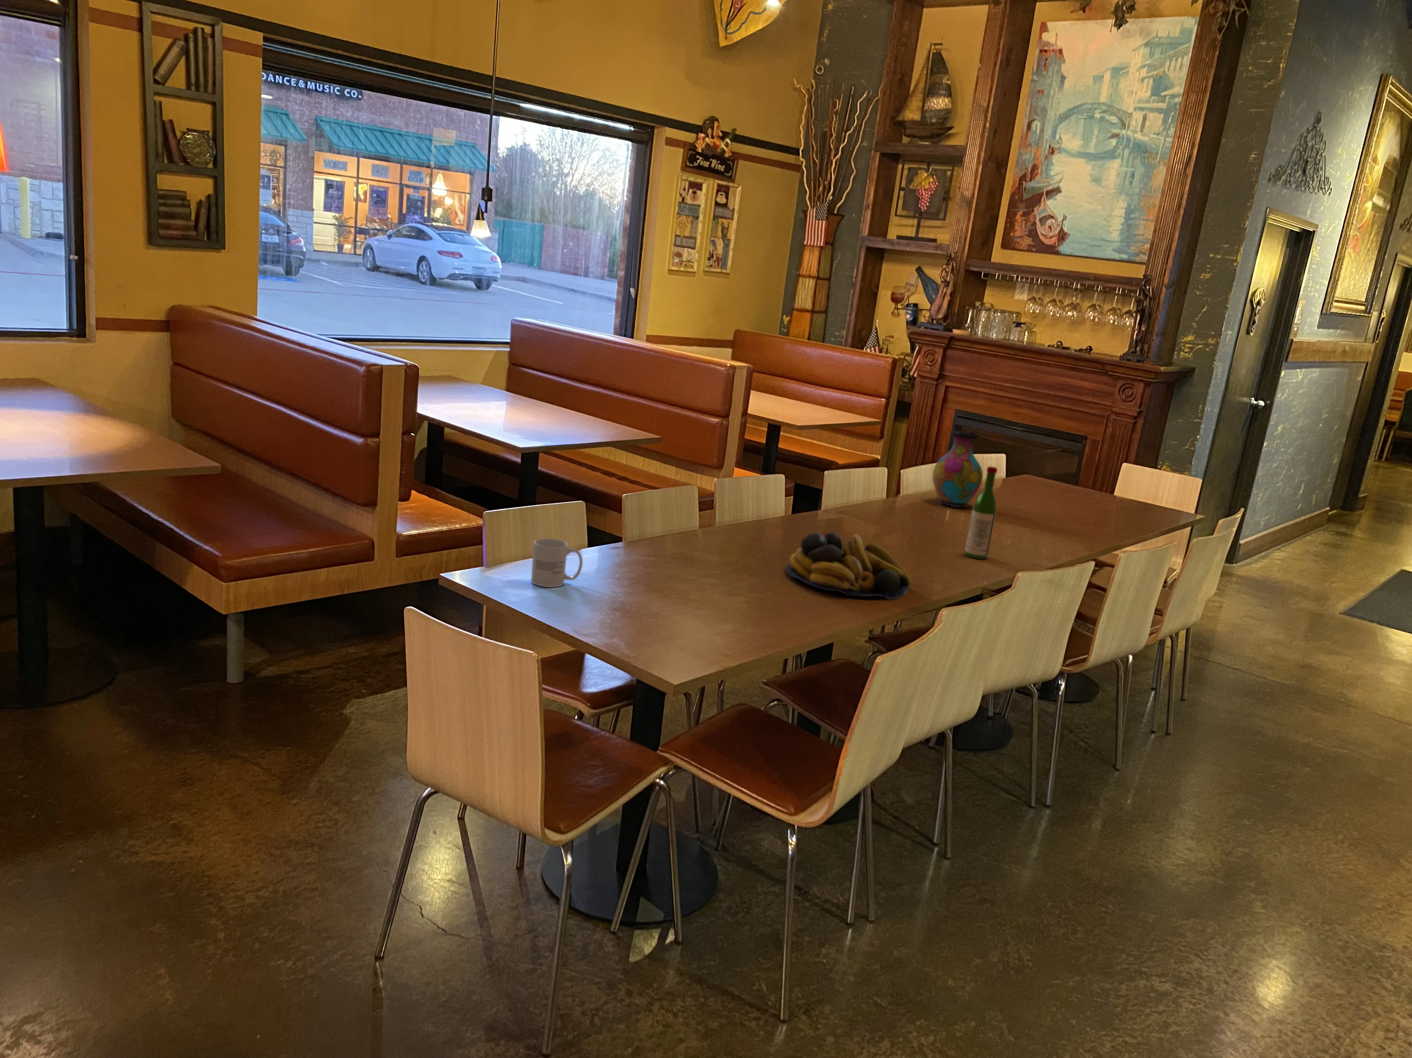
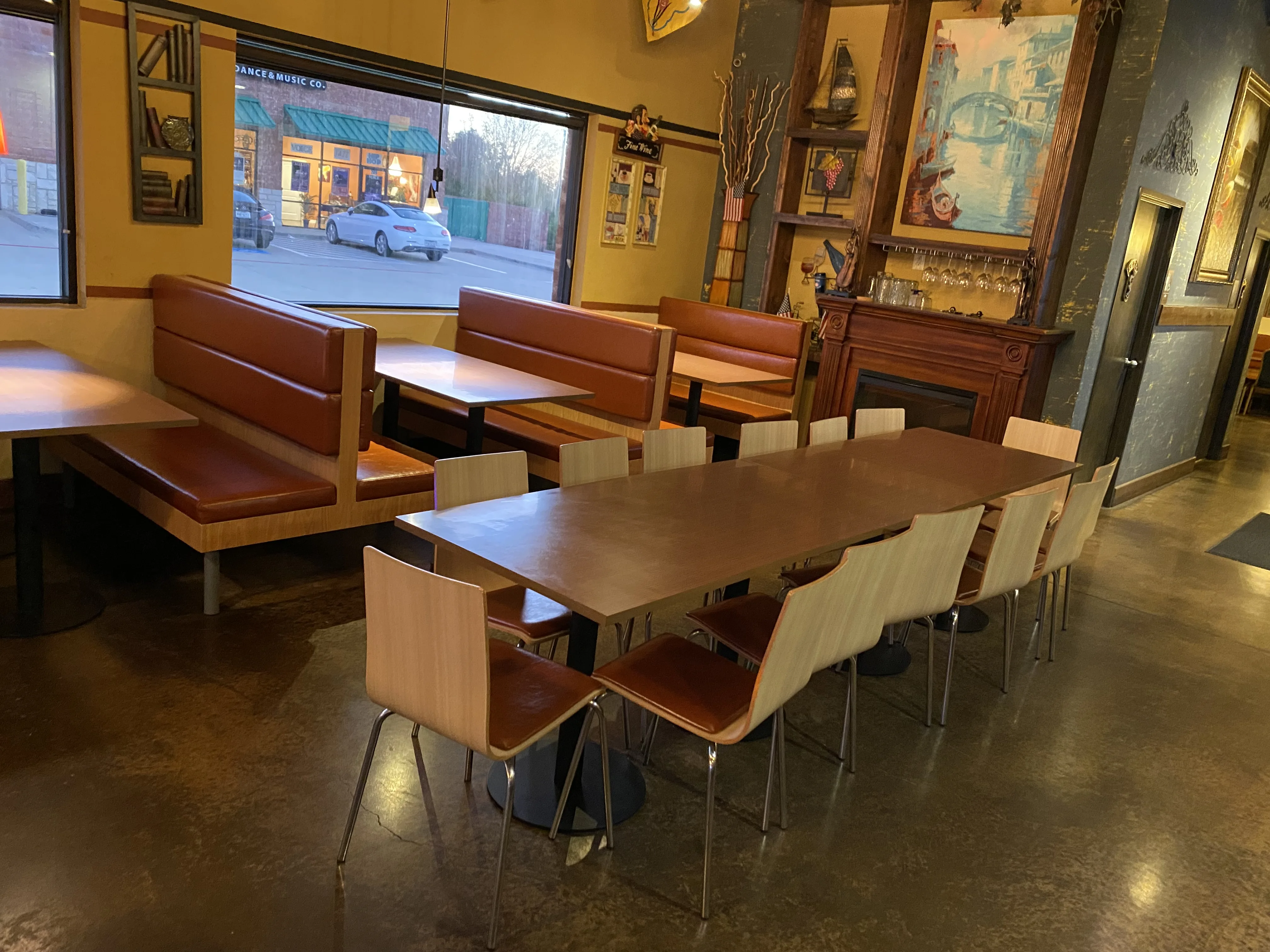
- vase [932,430,983,508]
- mug [531,538,583,588]
- fruit bowl [786,532,912,600]
- wine bottle [964,466,997,559]
